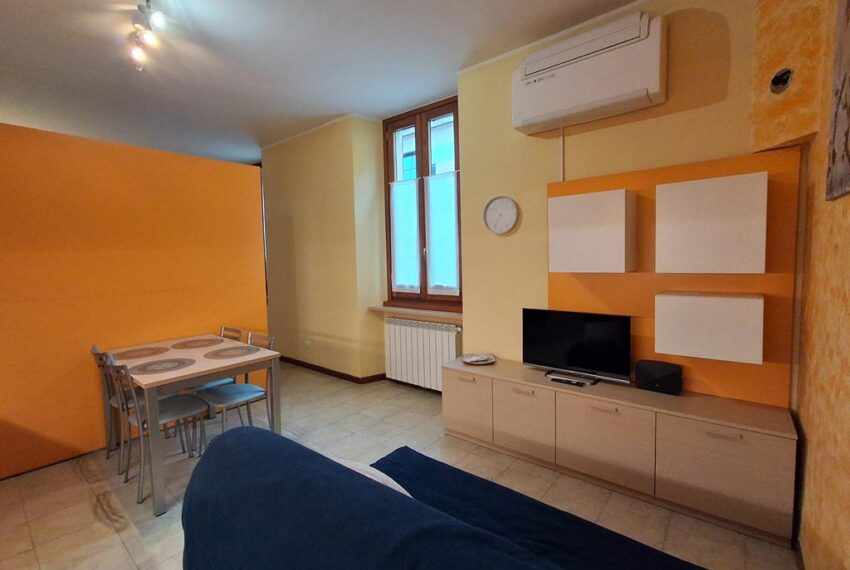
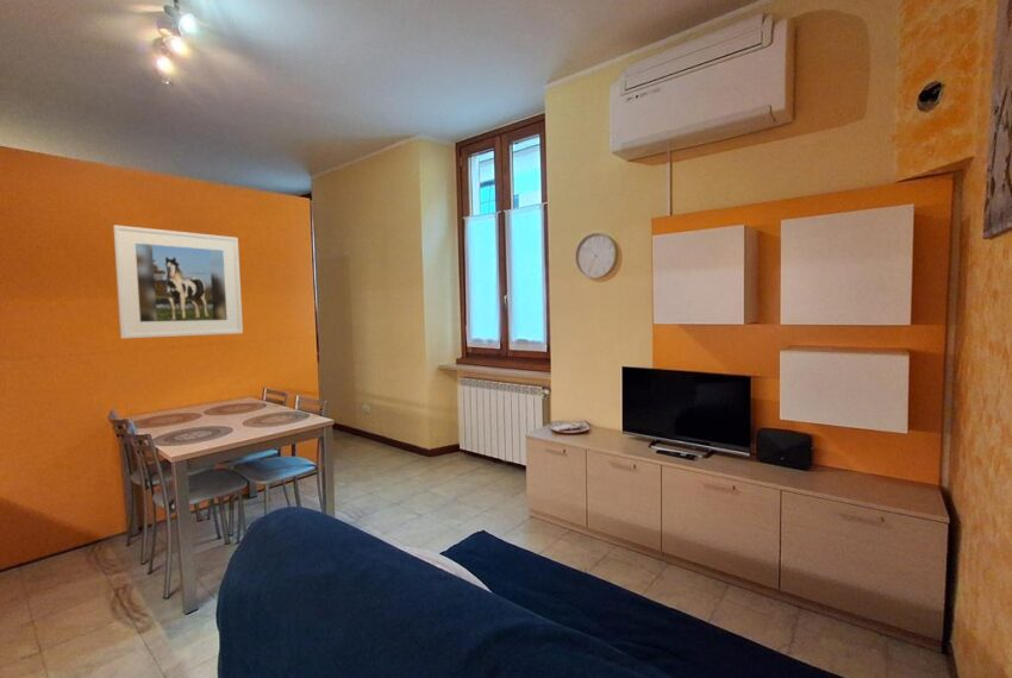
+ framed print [112,224,244,340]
